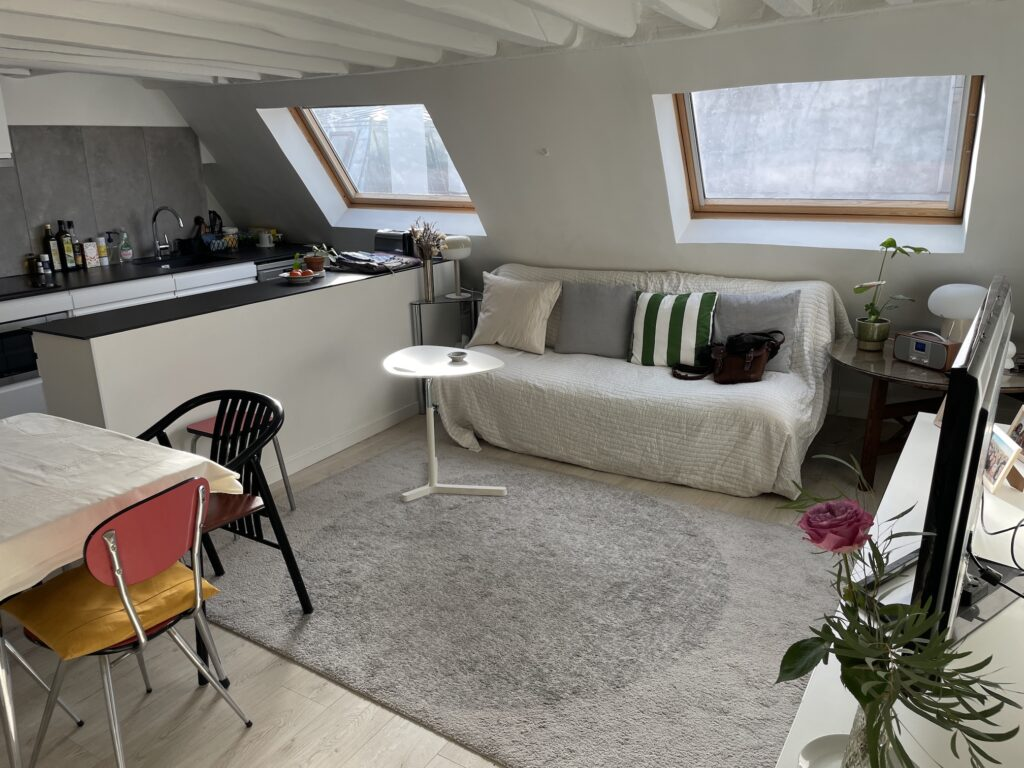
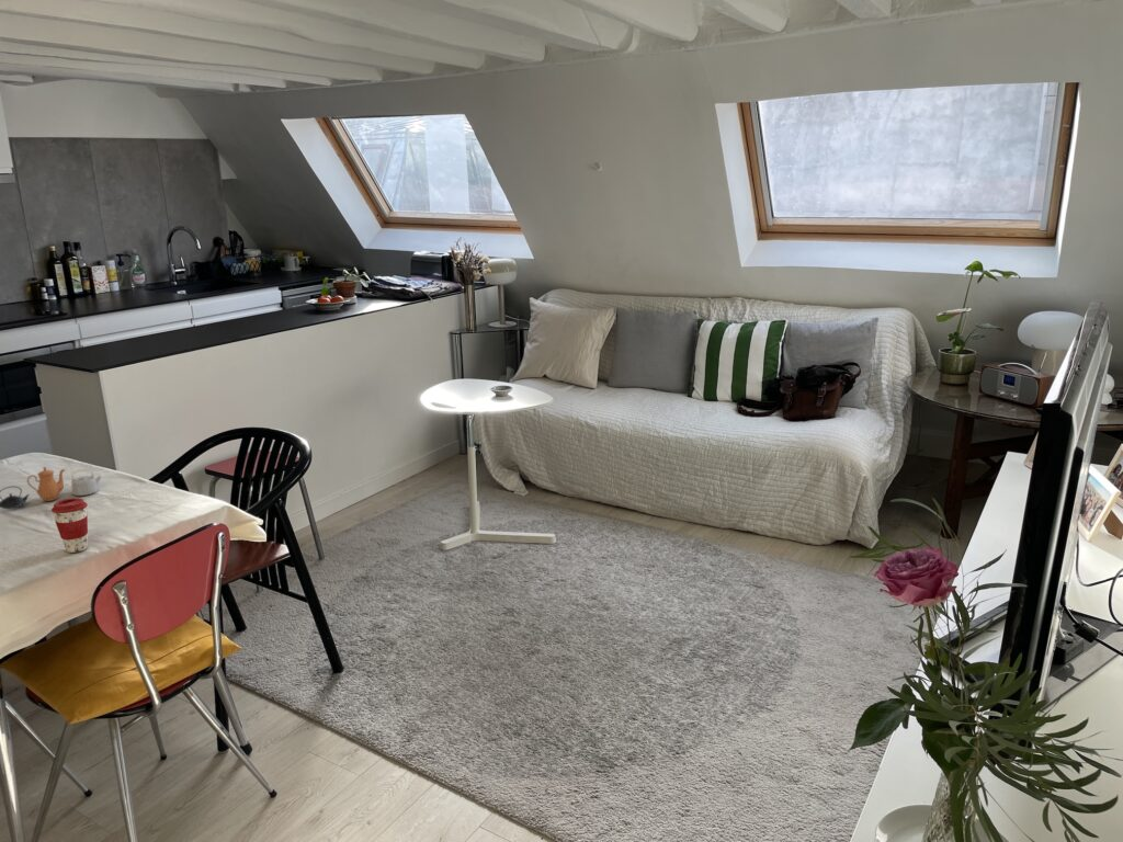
+ coffee cup [50,497,89,554]
+ teapot [0,466,102,510]
